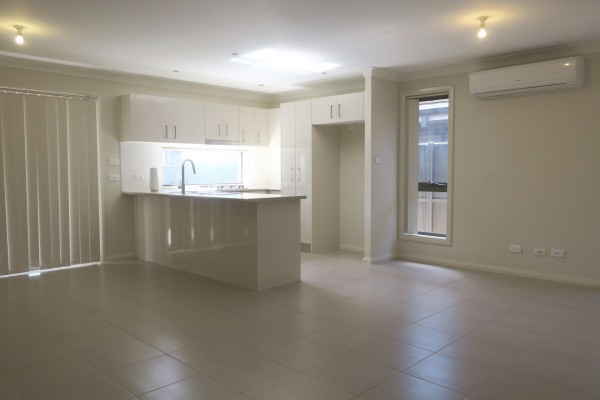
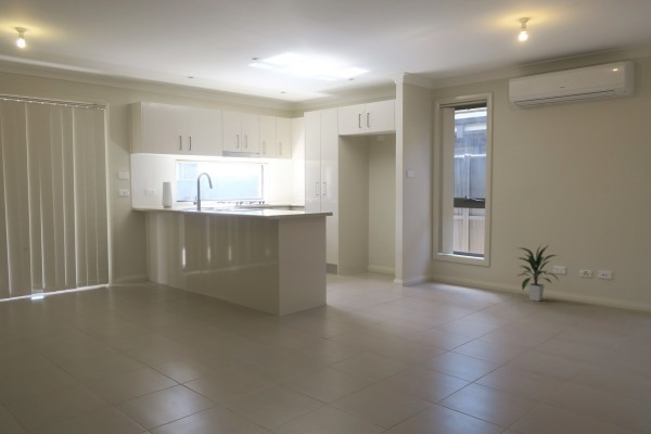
+ indoor plant [514,242,561,303]
